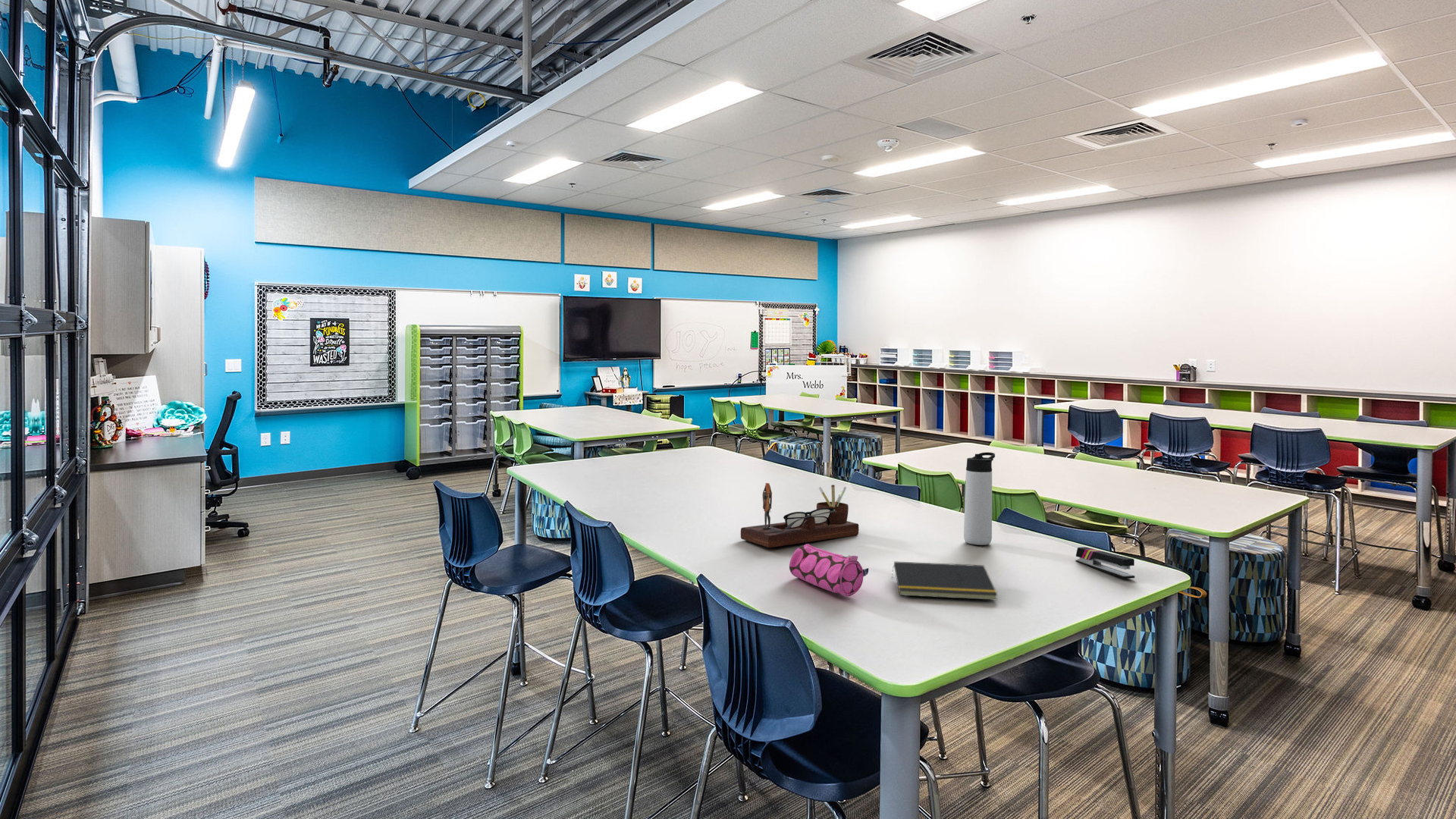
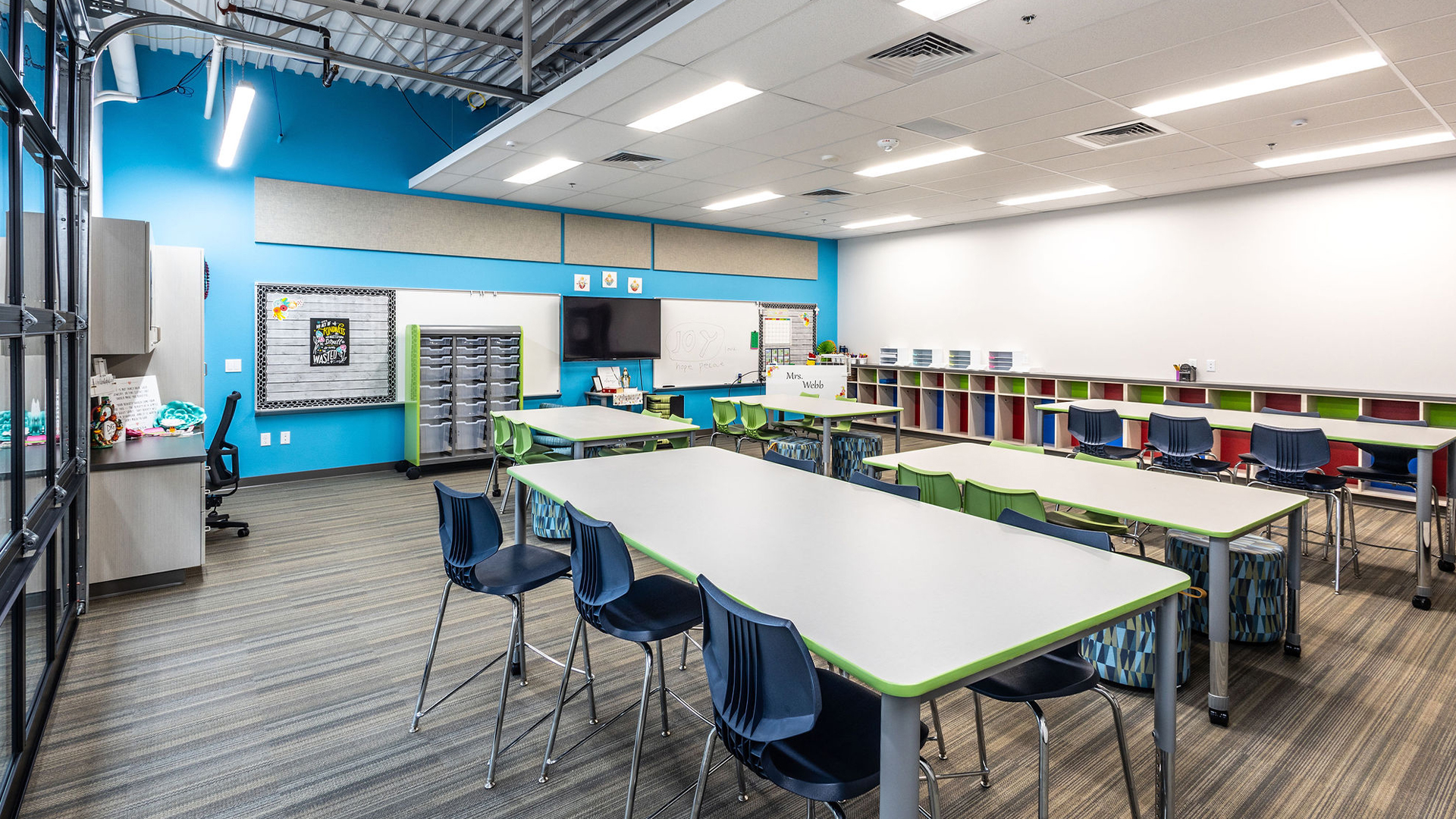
- desk organizer [740,482,859,548]
- notepad [891,560,999,601]
- stapler [1075,546,1135,579]
- pencil case [789,543,869,598]
- thermos bottle [963,451,996,546]
